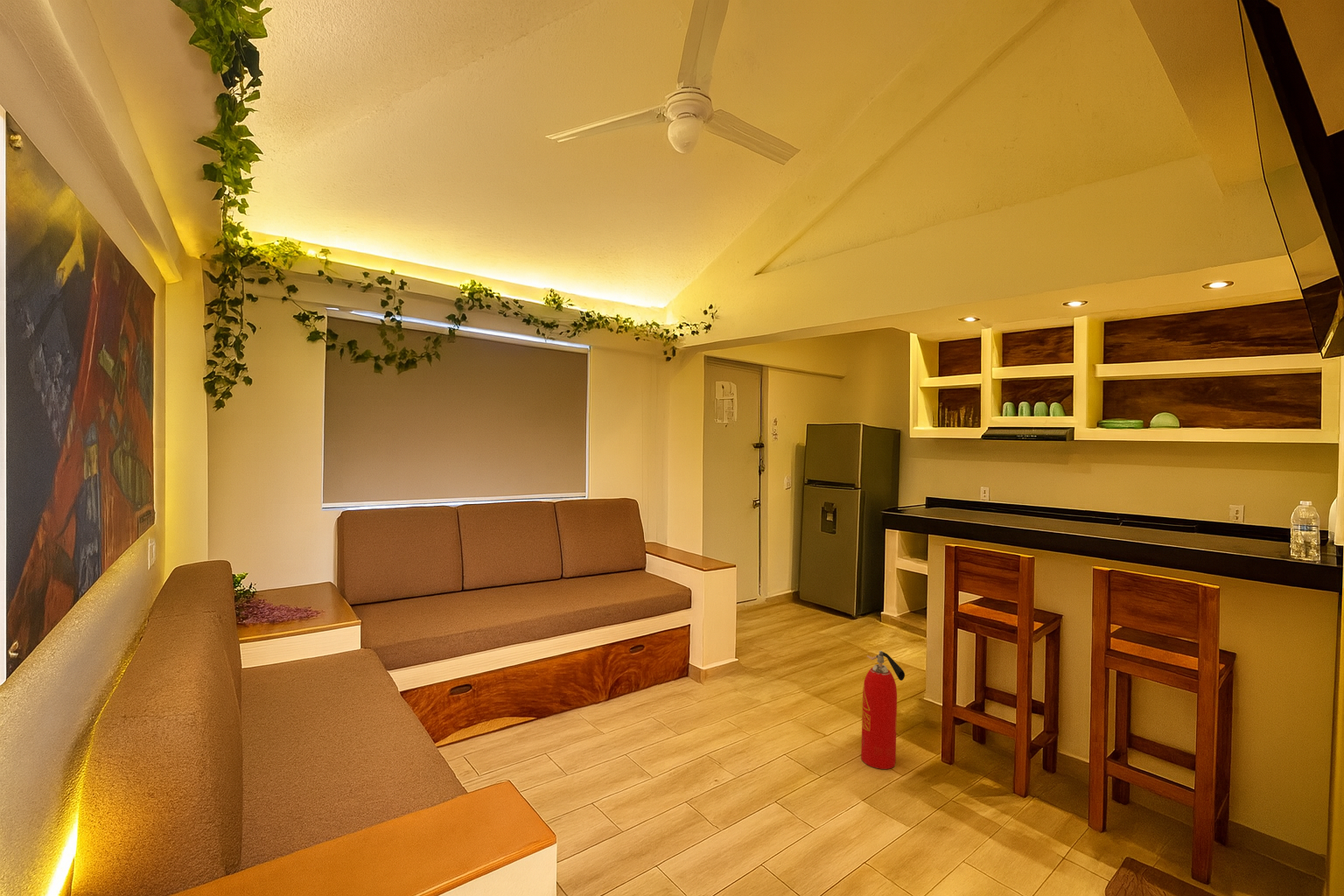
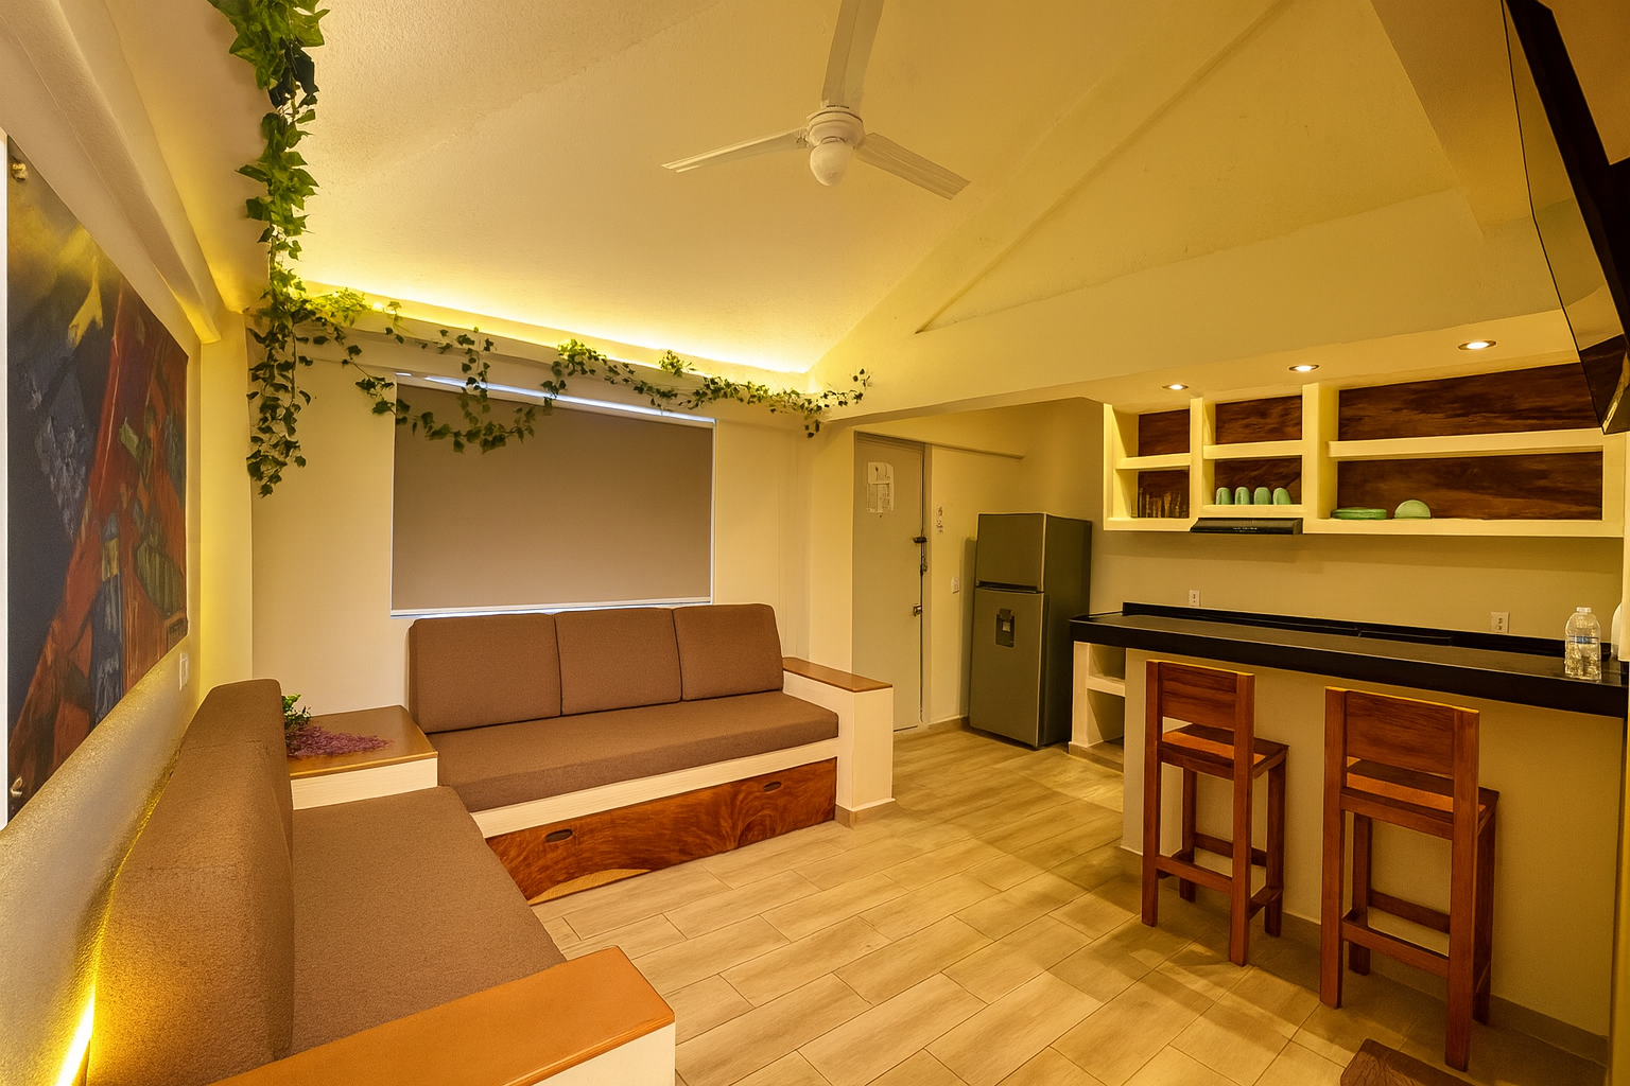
- fire extinguisher [860,650,906,770]
